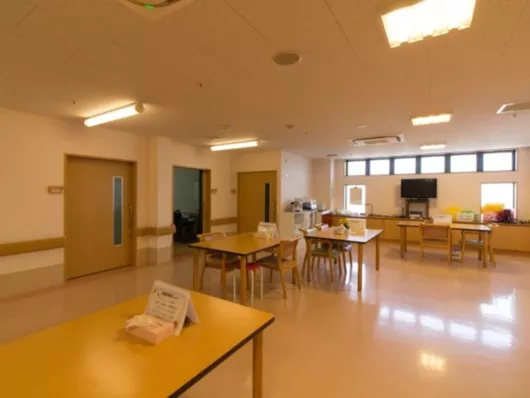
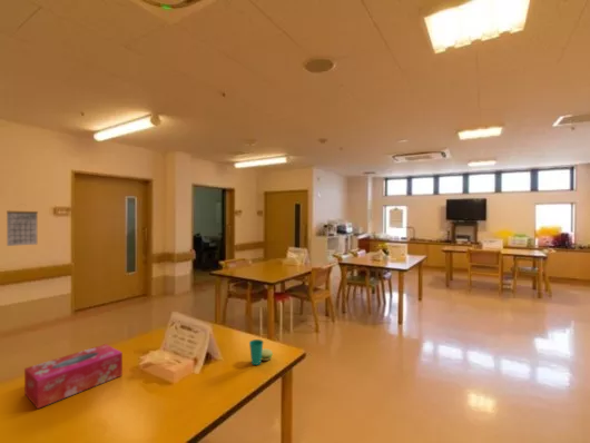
+ cup [248,338,274,366]
+ calendar [6,203,39,247]
+ tissue box [23,343,124,410]
